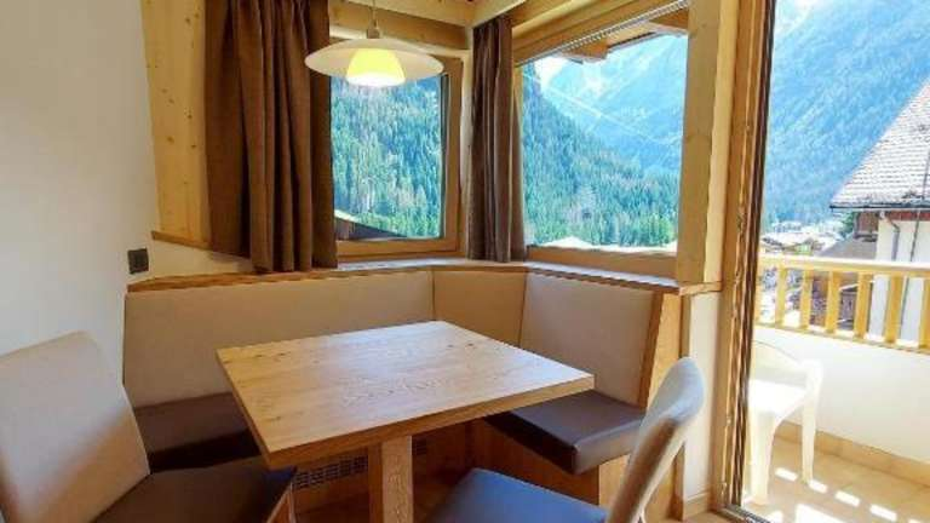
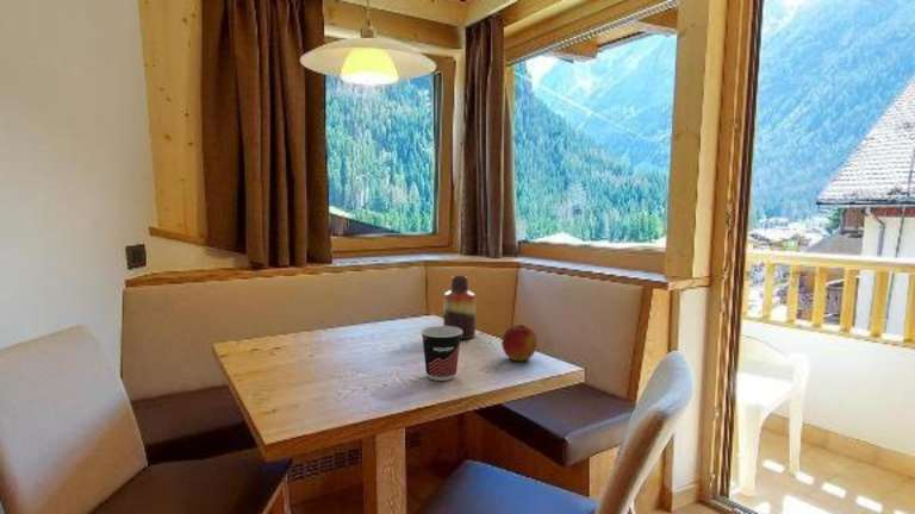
+ apple [500,324,537,362]
+ cup [419,325,462,382]
+ vase [442,275,477,340]
